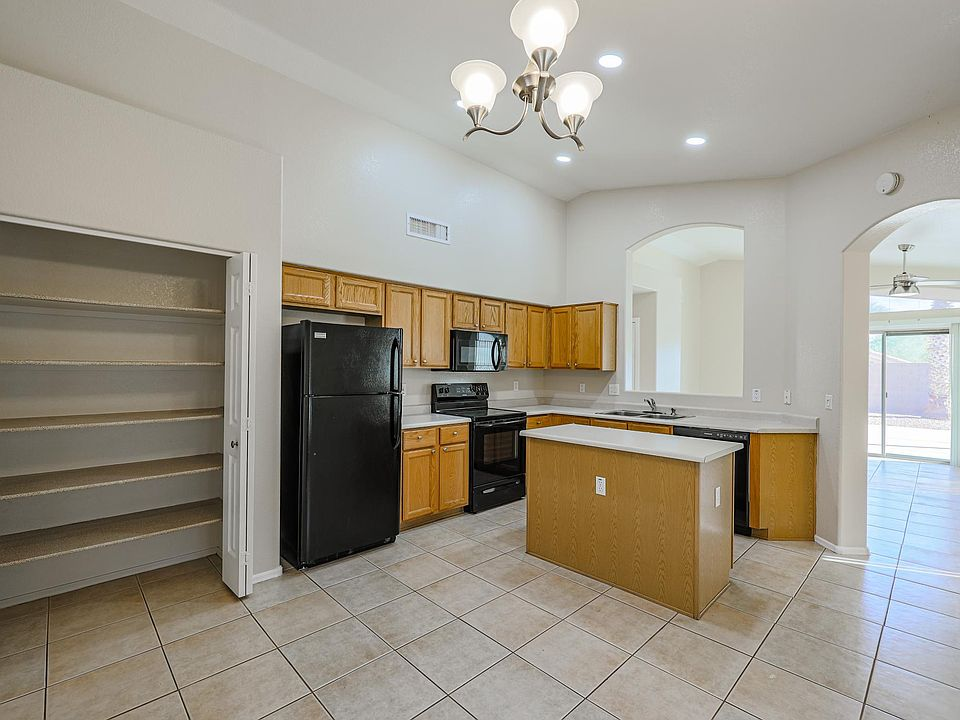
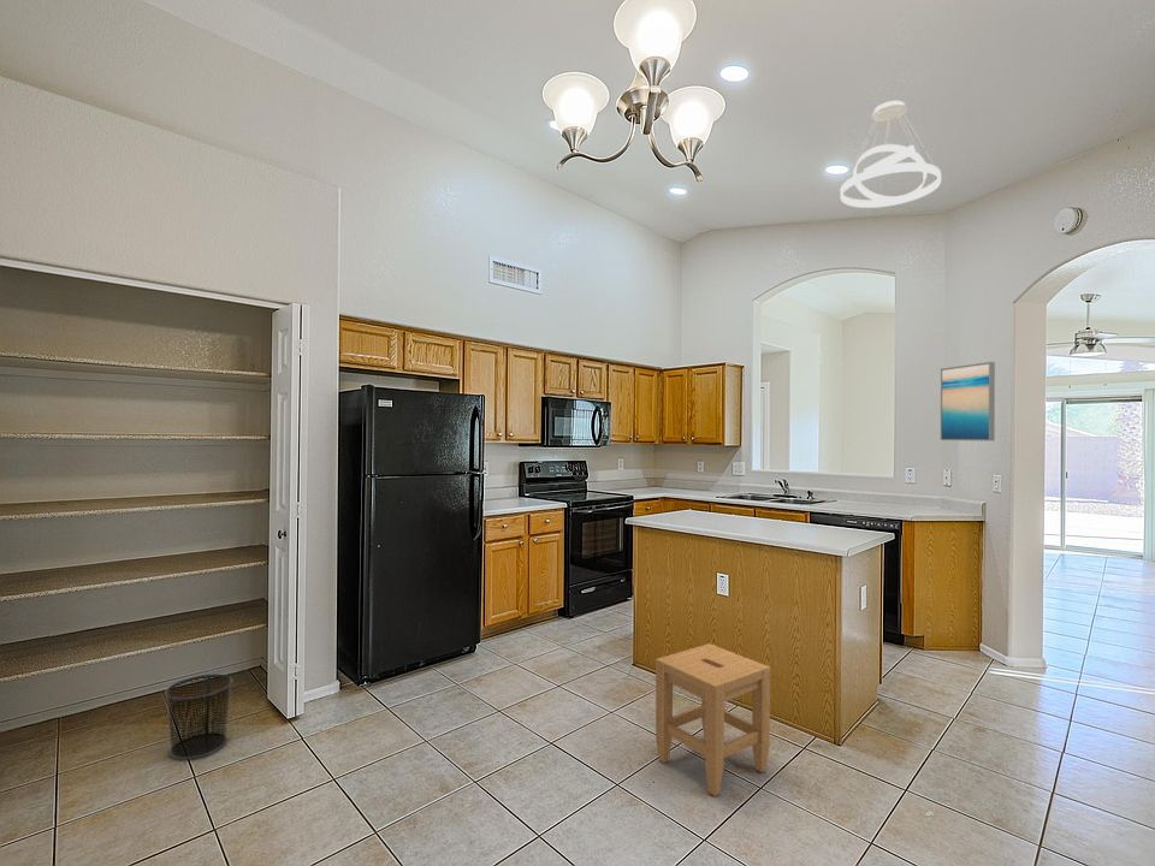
+ stool [654,642,771,797]
+ pendant light [839,100,942,209]
+ wall art [940,361,996,443]
+ waste bin [164,674,235,761]
